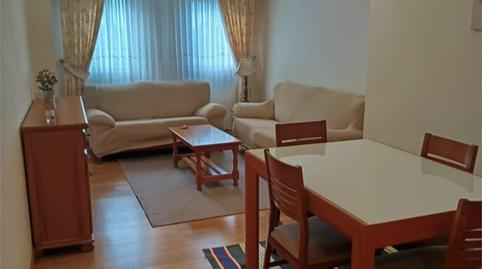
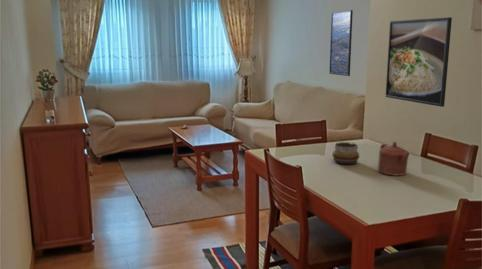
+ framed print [385,16,453,108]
+ teapot [377,141,411,177]
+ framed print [328,9,354,77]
+ decorative bowl [331,141,360,165]
